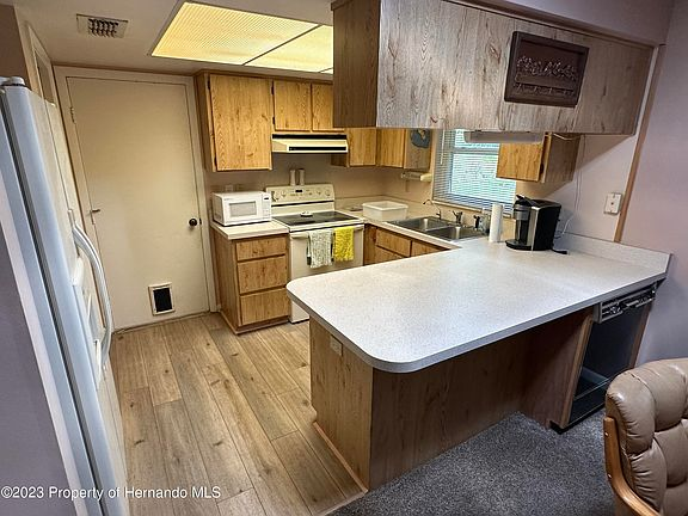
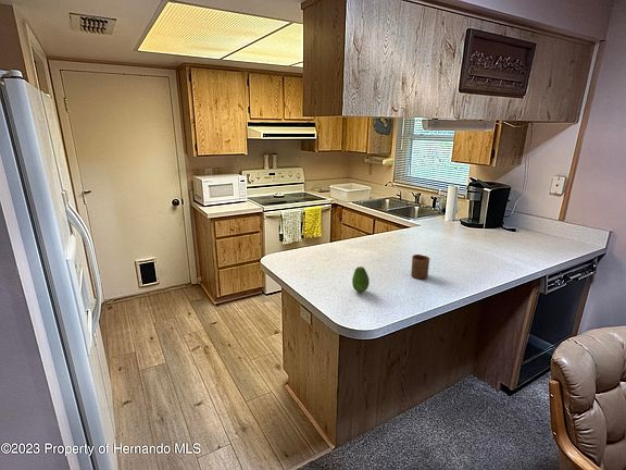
+ fruit [351,265,371,293]
+ cup [410,253,430,280]
